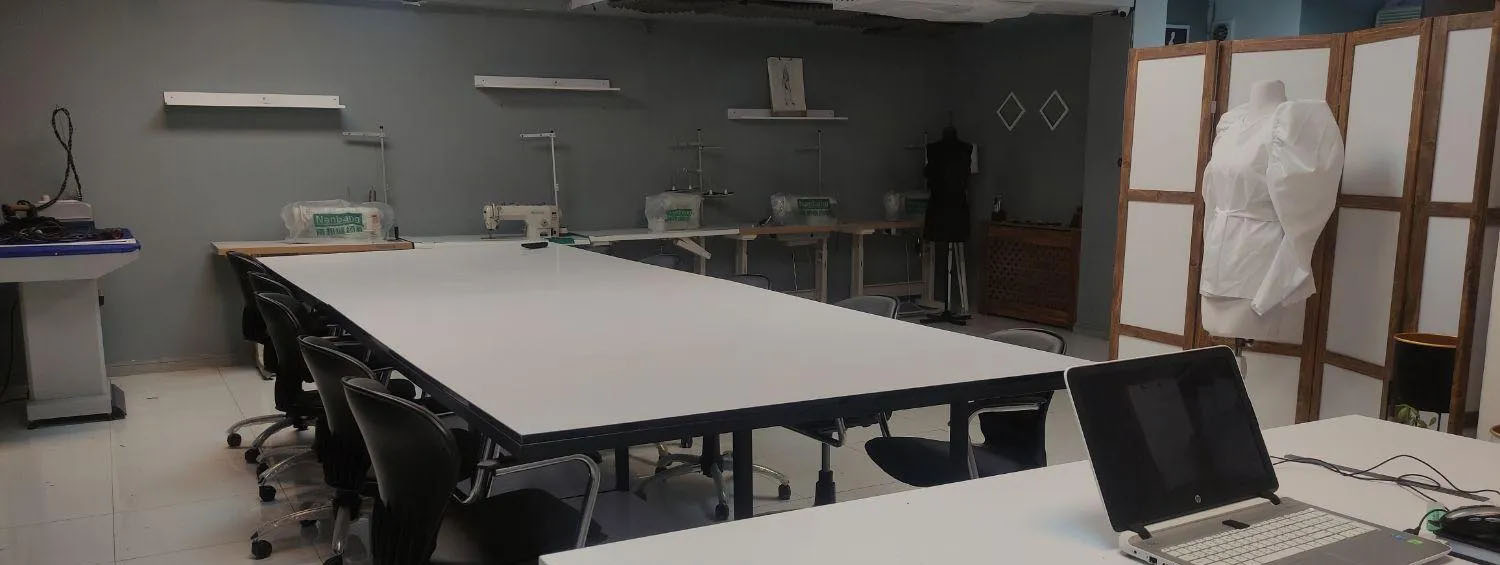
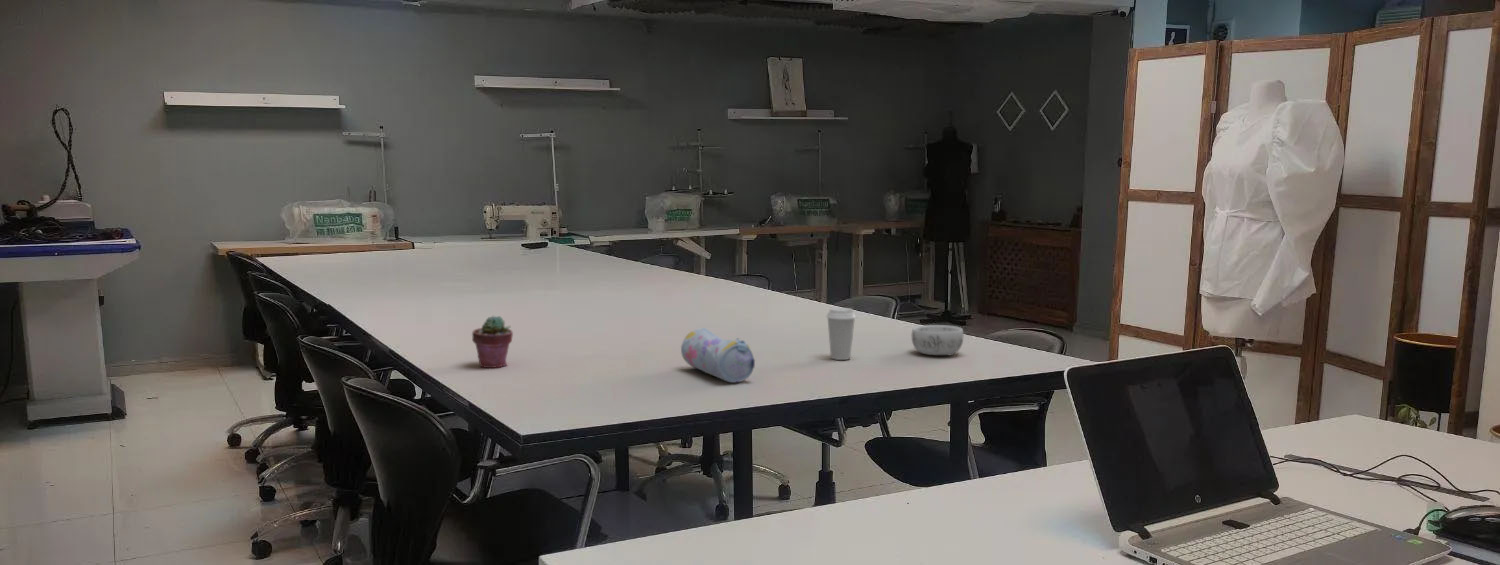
+ coffee cup [825,307,857,361]
+ decorative bowl [911,324,964,356]
+ pencil case [680,327,756,383]
+ potted succulent [471,315,514,369]
